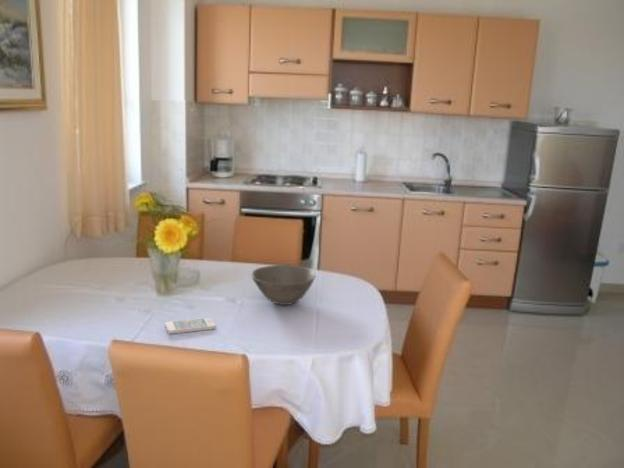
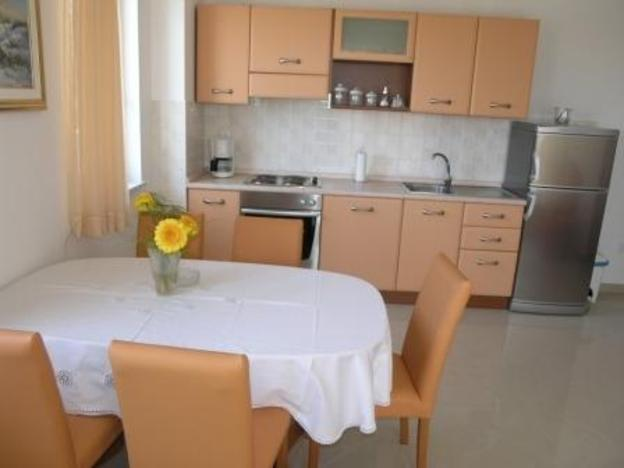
- bowl [250,264,317,306]
- smartphone [164,317,217,335]
